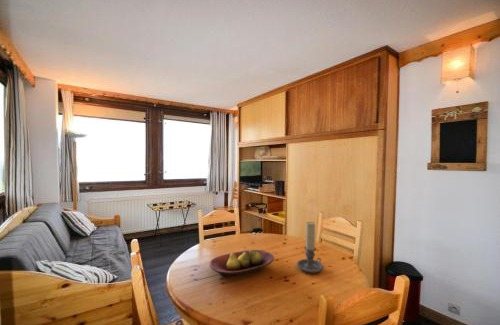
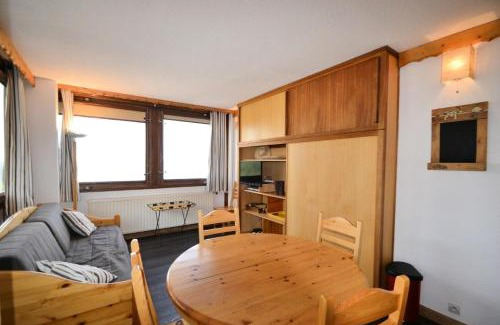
- candle holder [296,221,324,274]
- fruit bowl [209,248,275,278]
